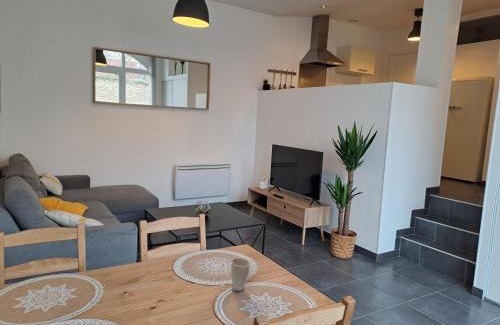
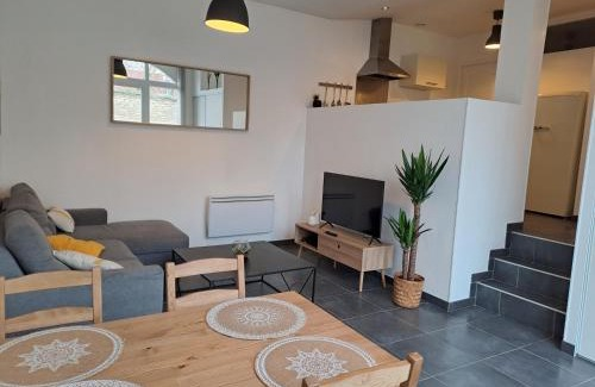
- cup [231,257,251,292]
